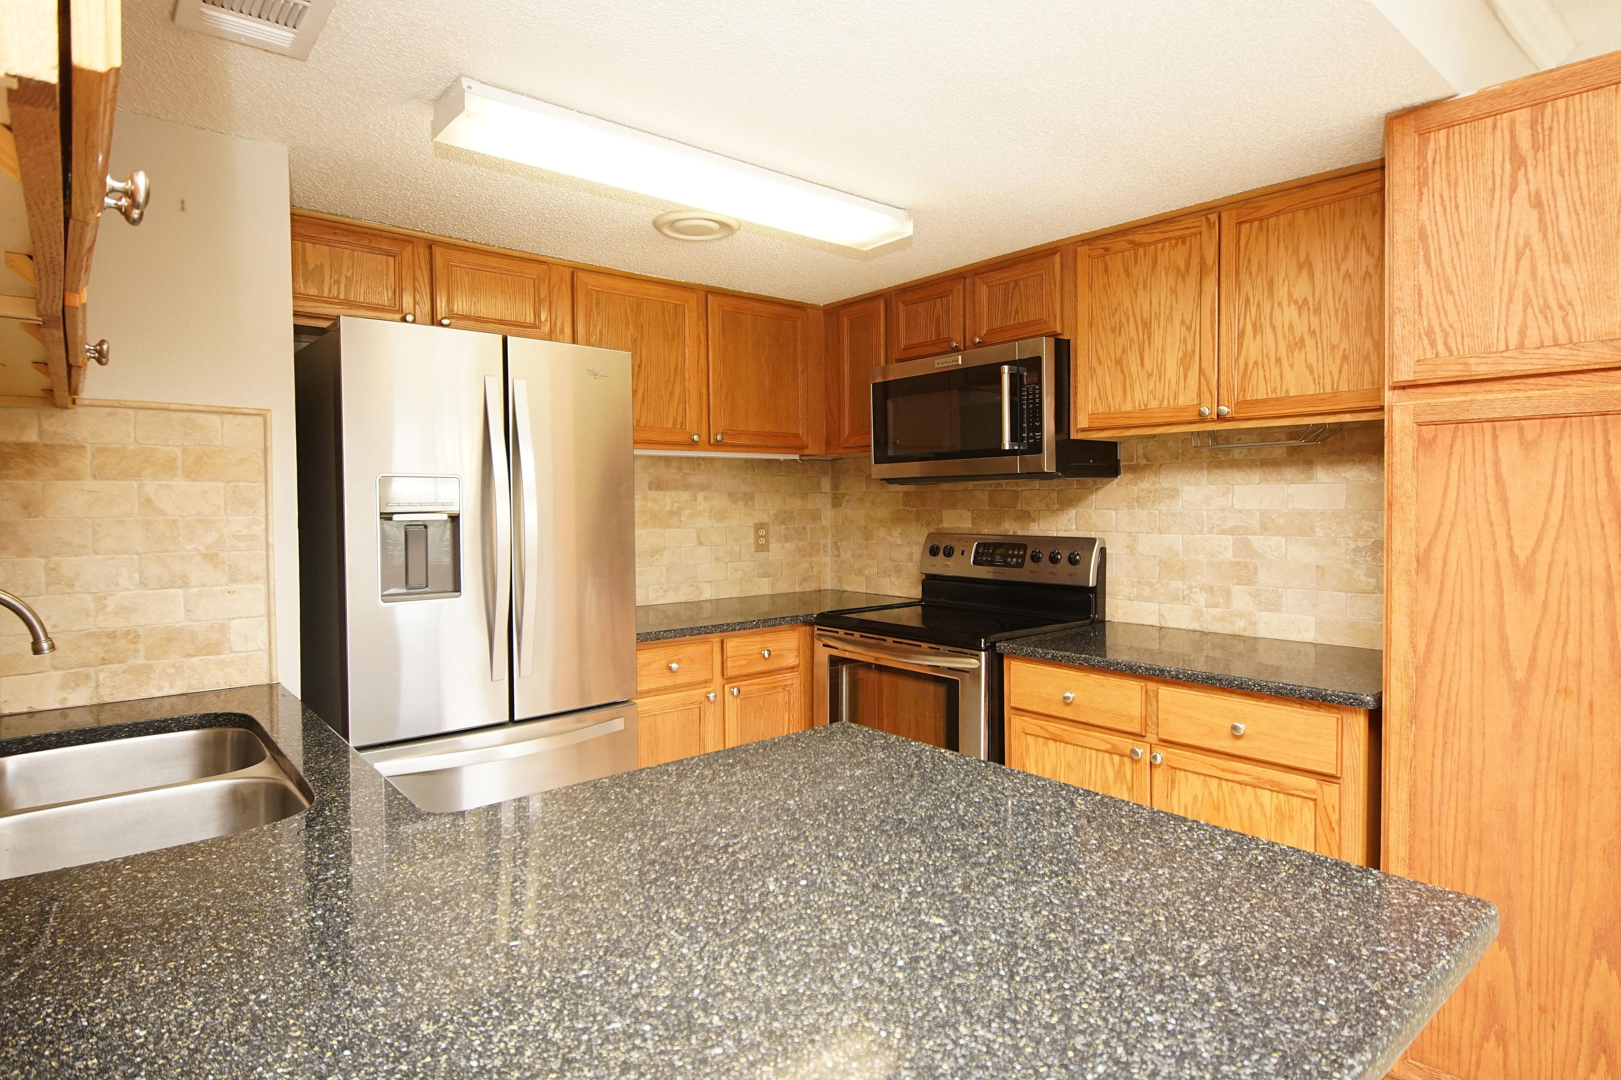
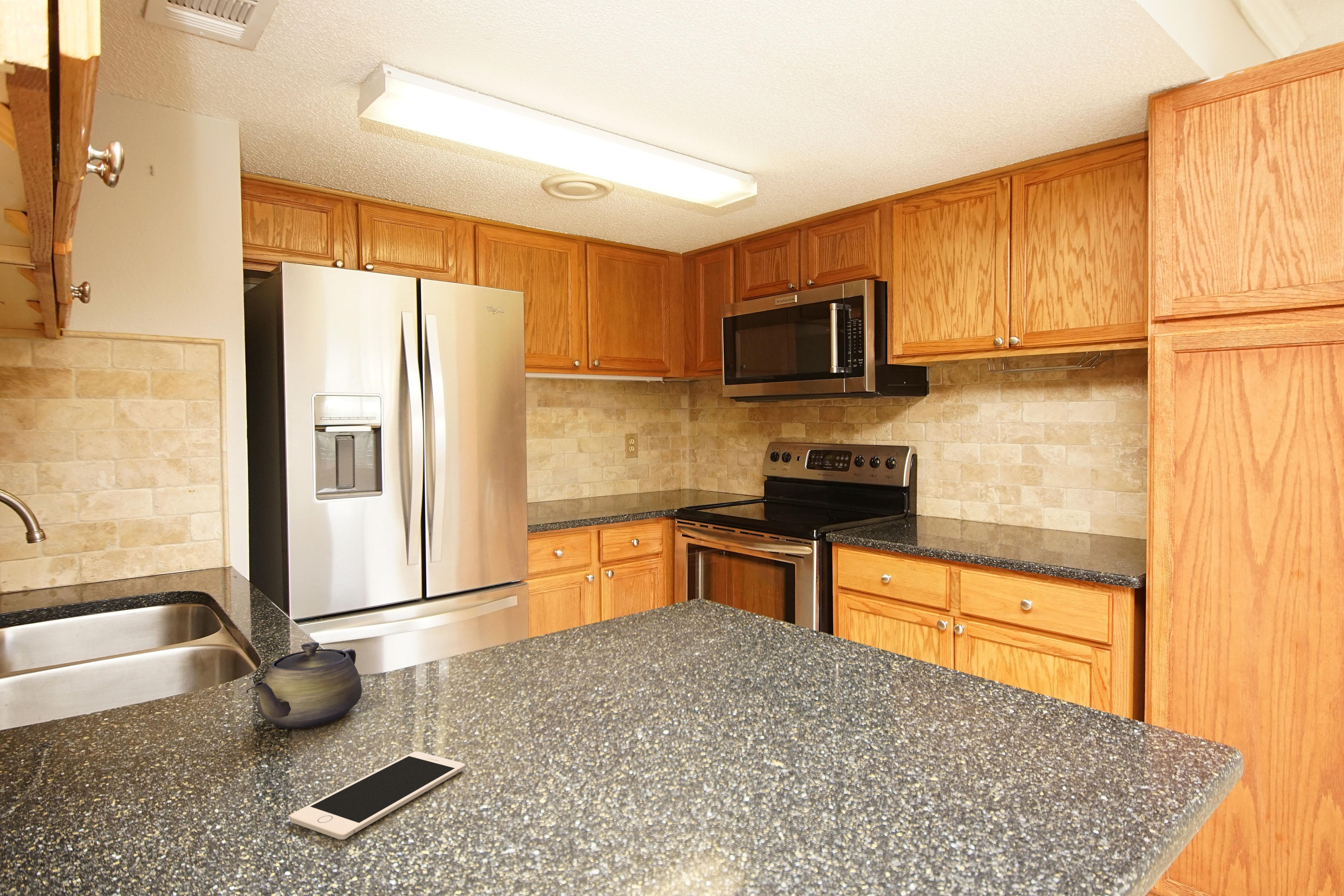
+ cell phone [289,751,465,840]
+ teapot [250,642,362,729]
